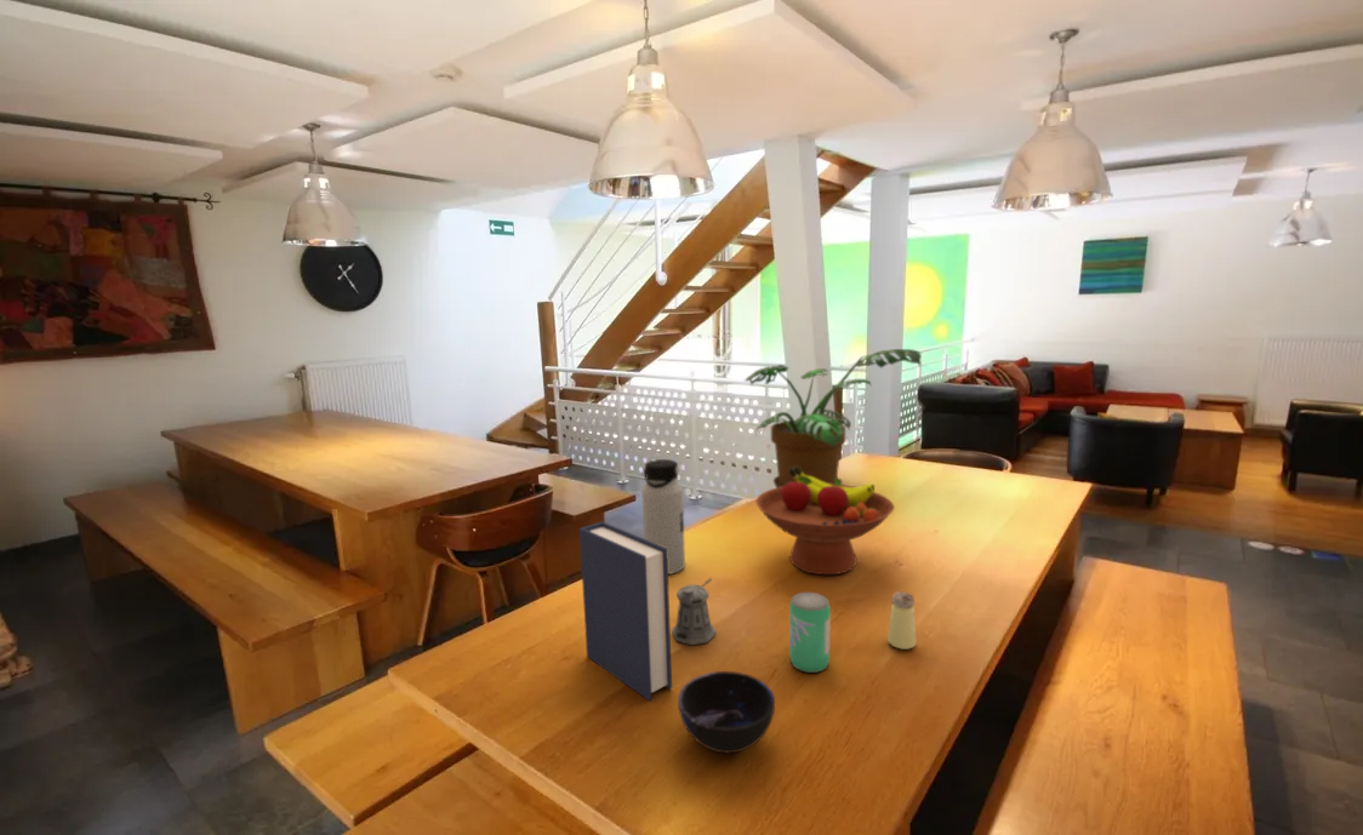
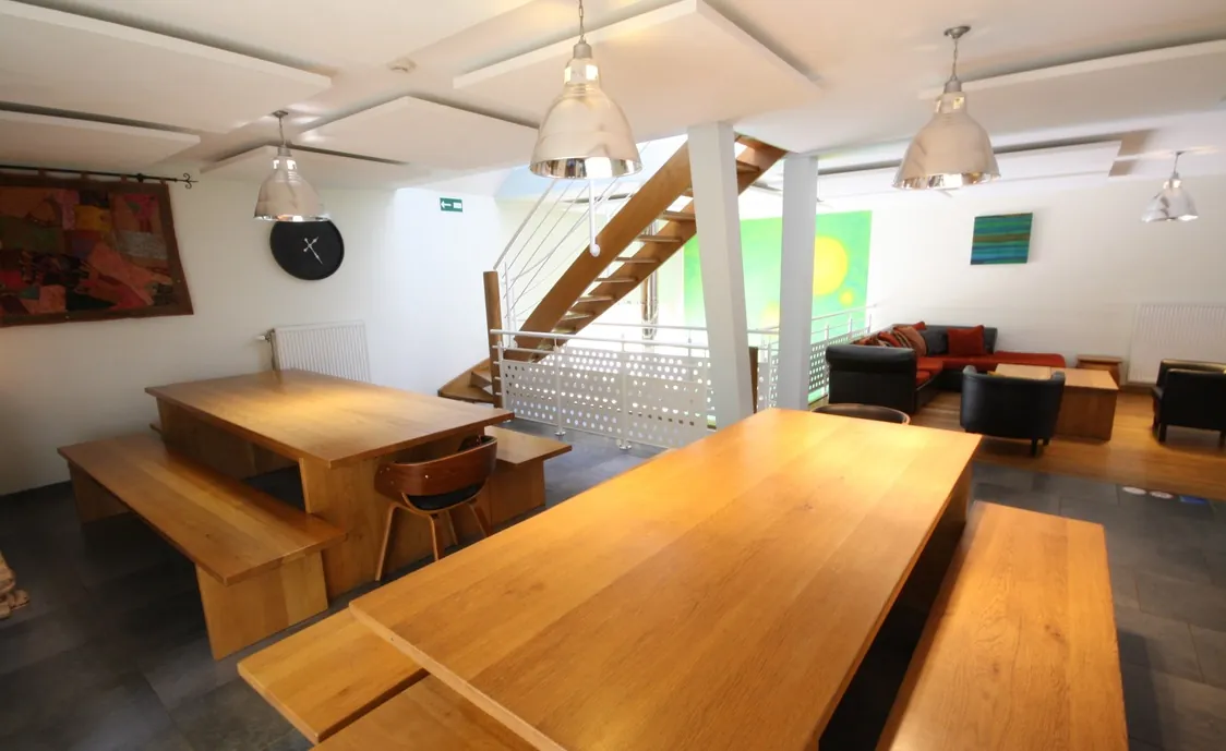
- water bottle [640,458,686,576]
- beverage can [788,591,832,674]
- fruit bowl [754,467,895,576]
- pepper shaker [671,577,717,646]
- saltshaker [886,590,917,651]
- bowl [677,670,776,754]
- potted plant [743,348,923,488]
- hardback book [578,520,673,702]
